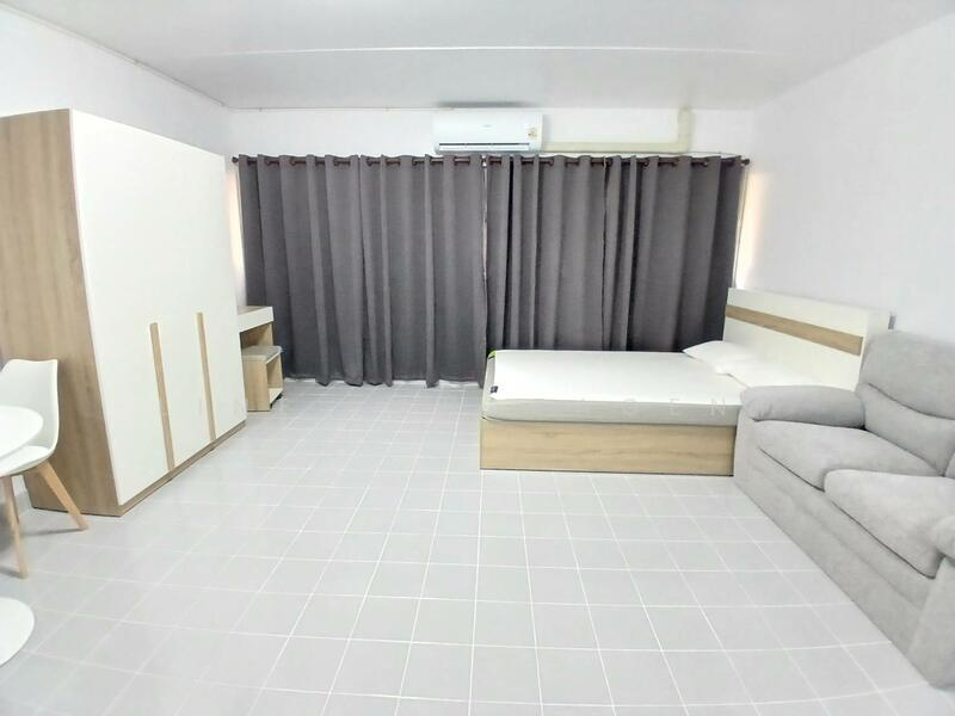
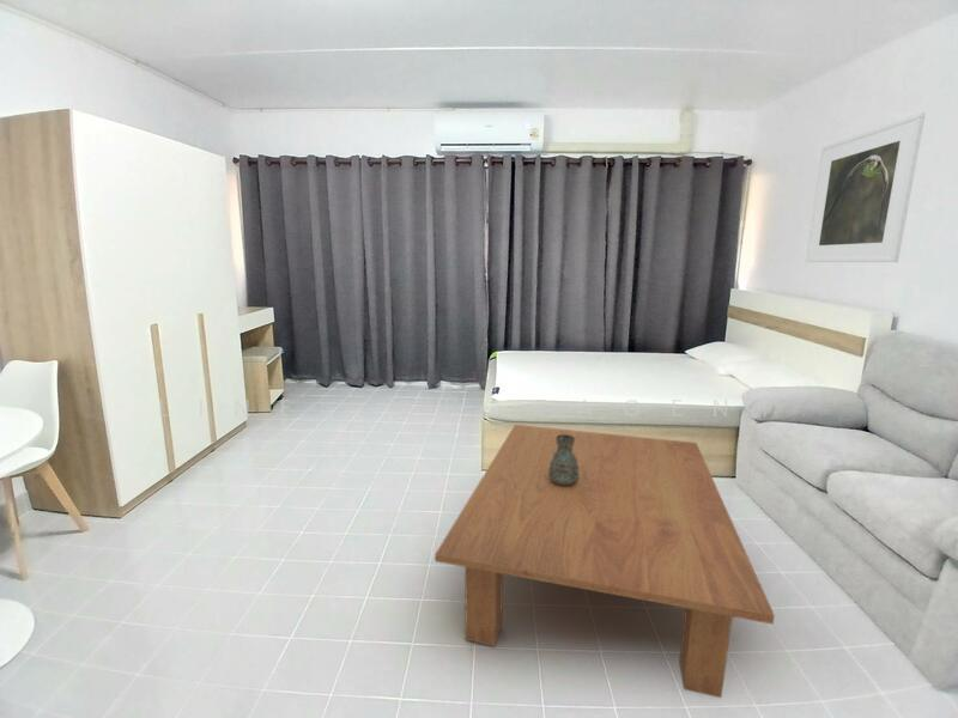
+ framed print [805,111,927,263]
+ coffee table [435,424,776,699]
+ decorative vase [548,434,578,485]
